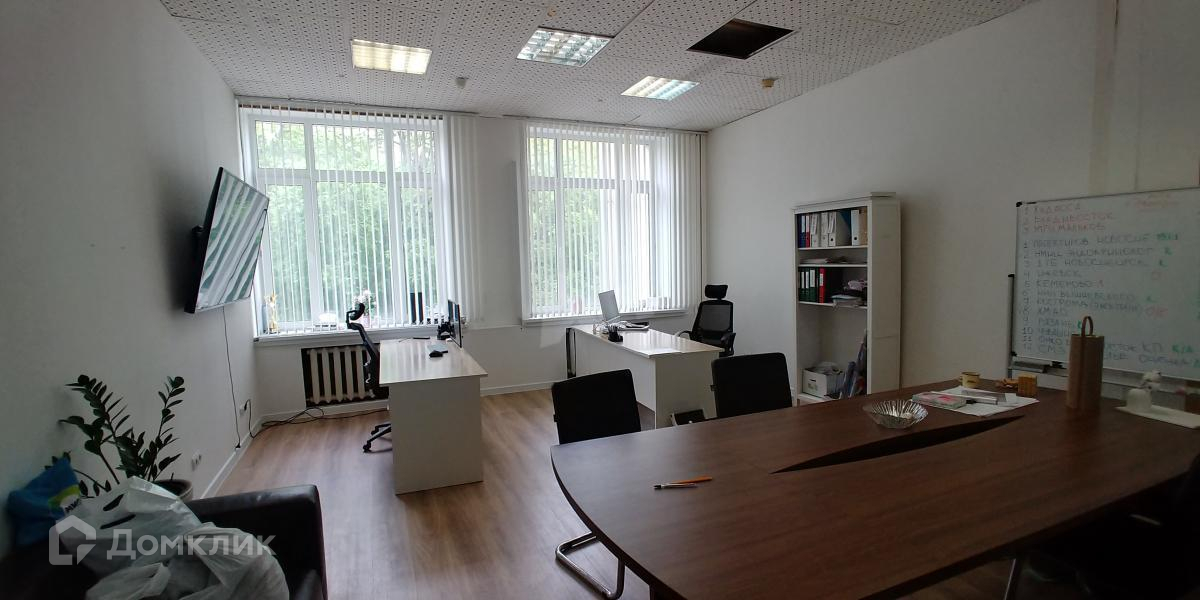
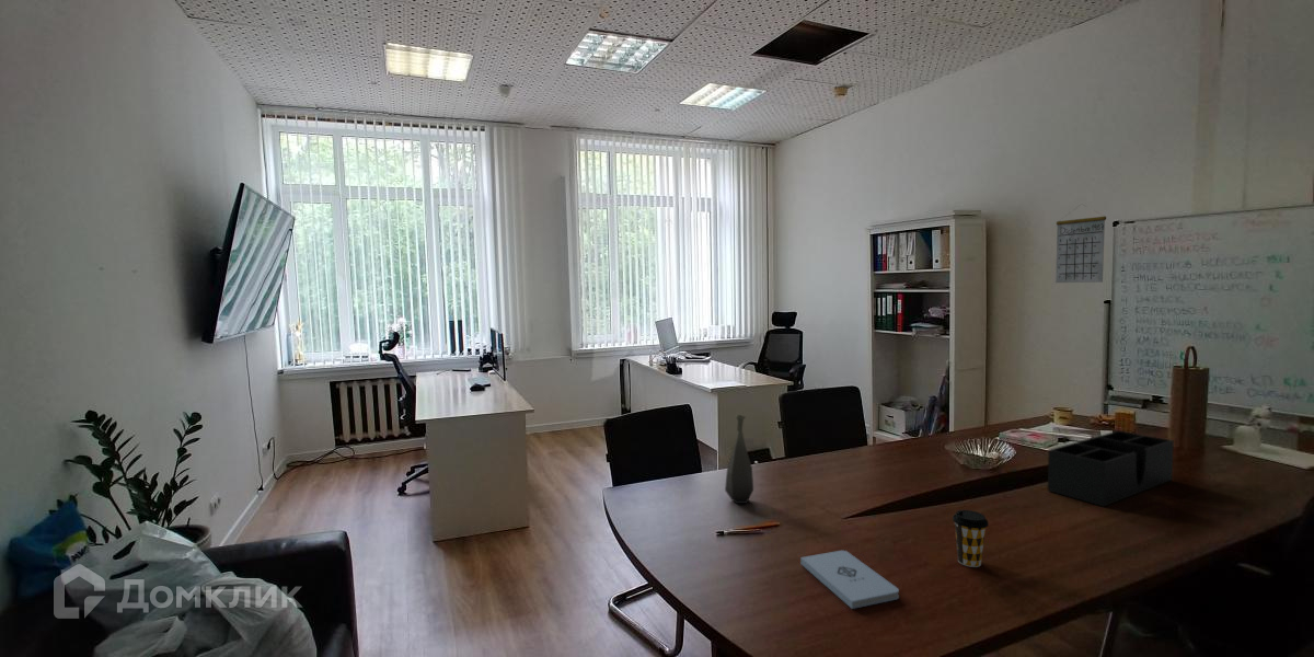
+ notepad [799,550,900,610]
+ bottle [724,414,754,505]
+ calendar [1054,203,1107,284]
+ coffee cup [952,509,990,568]
+ desk organizer [1047,429,1175,508]
